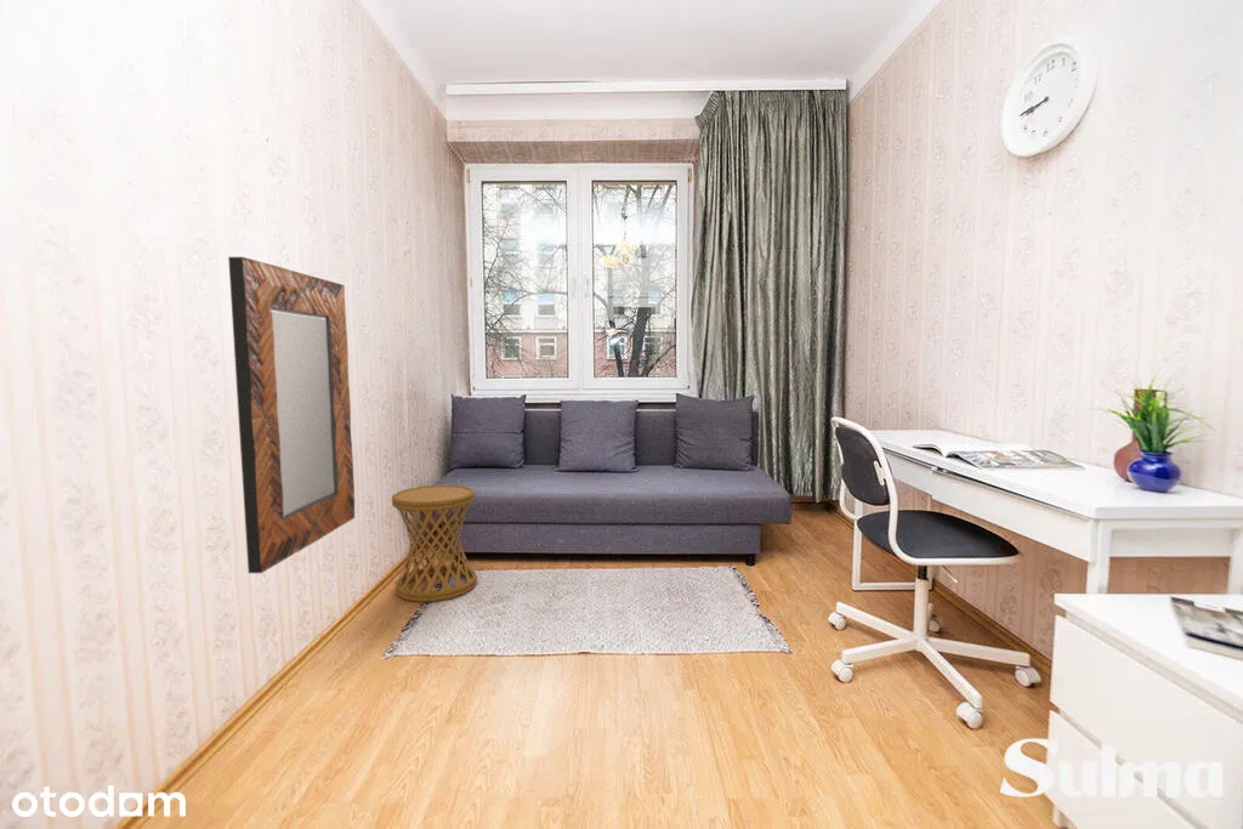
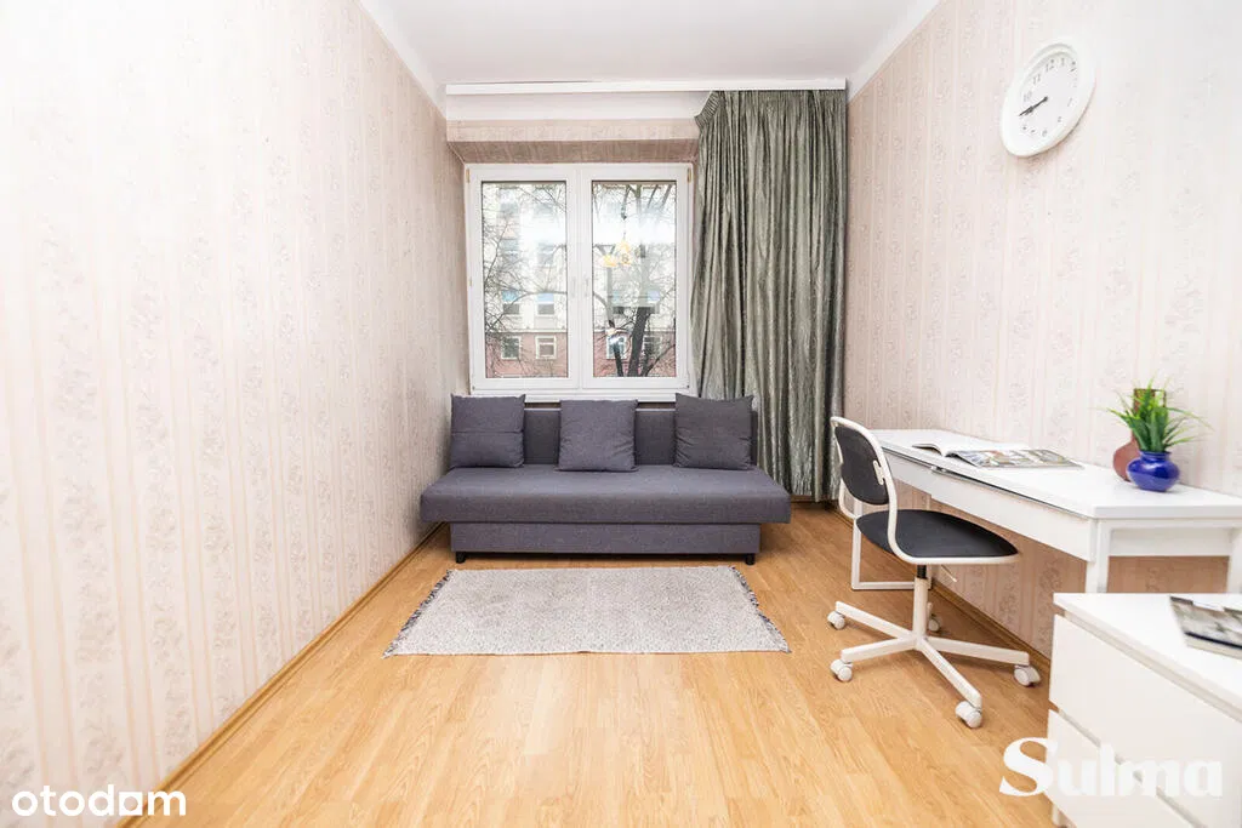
- home mirror [227,256,356,574]
- side table [391,484,478,603]
